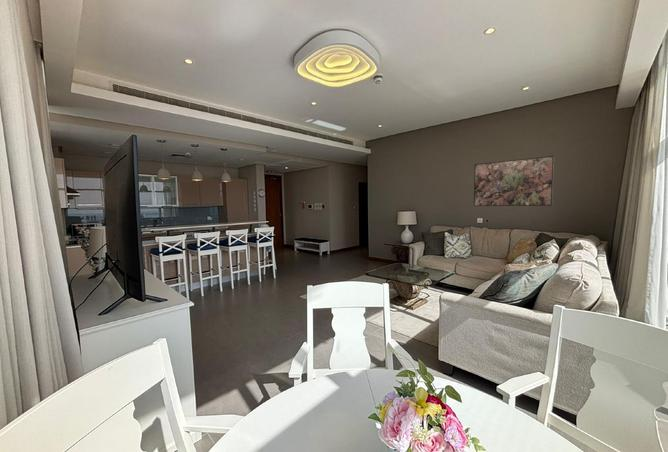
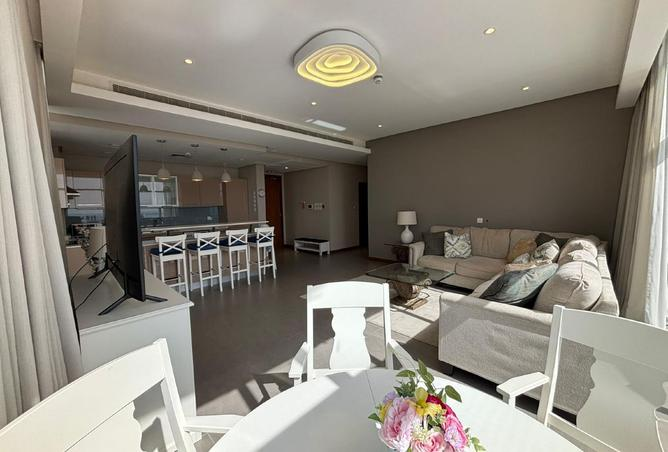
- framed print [473,155,555,207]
